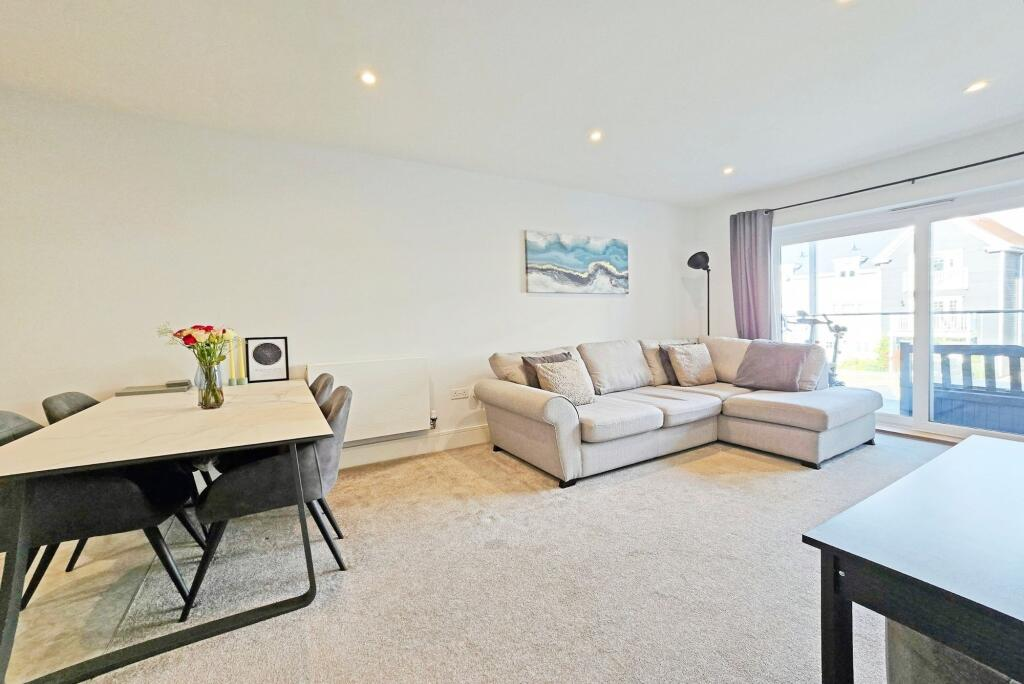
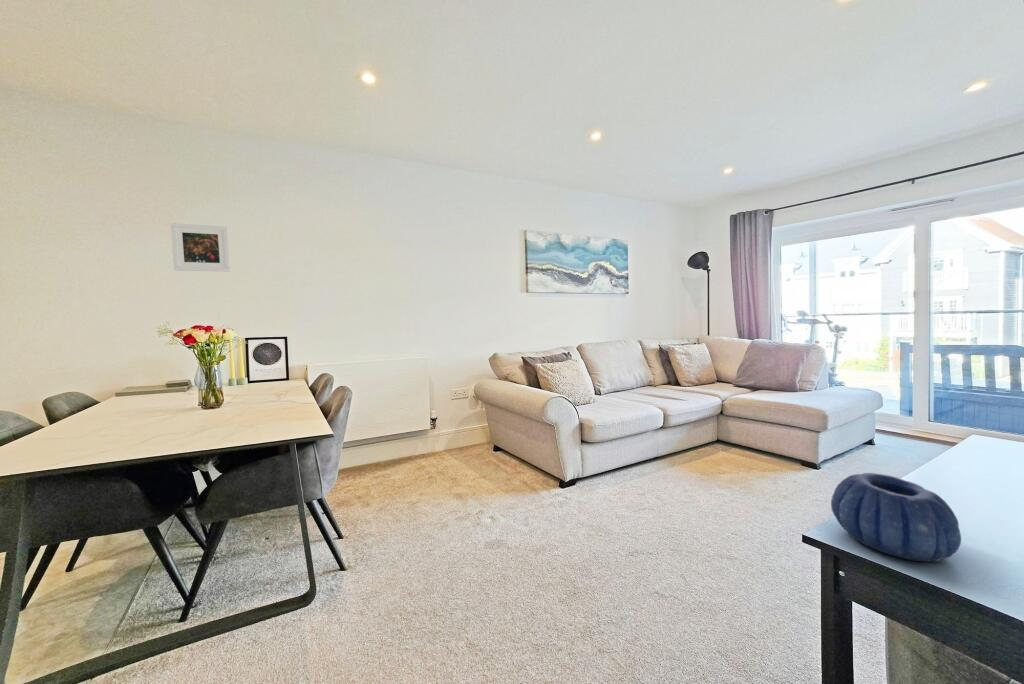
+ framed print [170,222,231,273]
+ decorative bowl [830,472,962,563]
